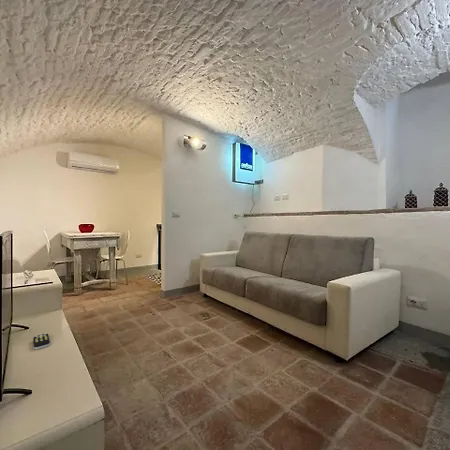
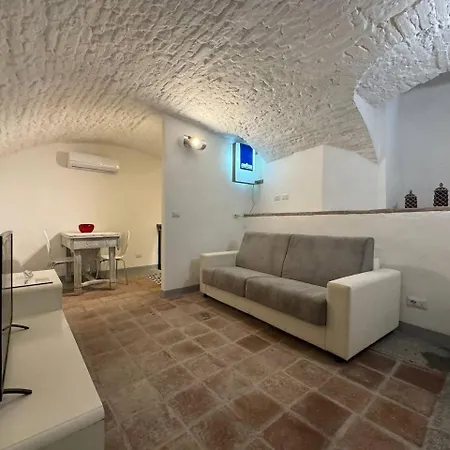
- remote control [32,332,51,350]
